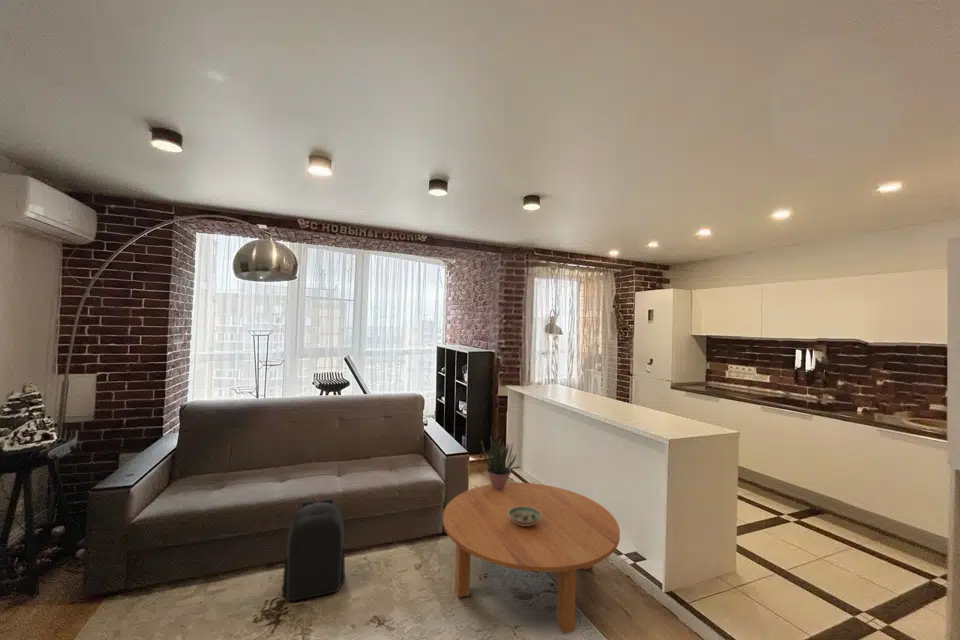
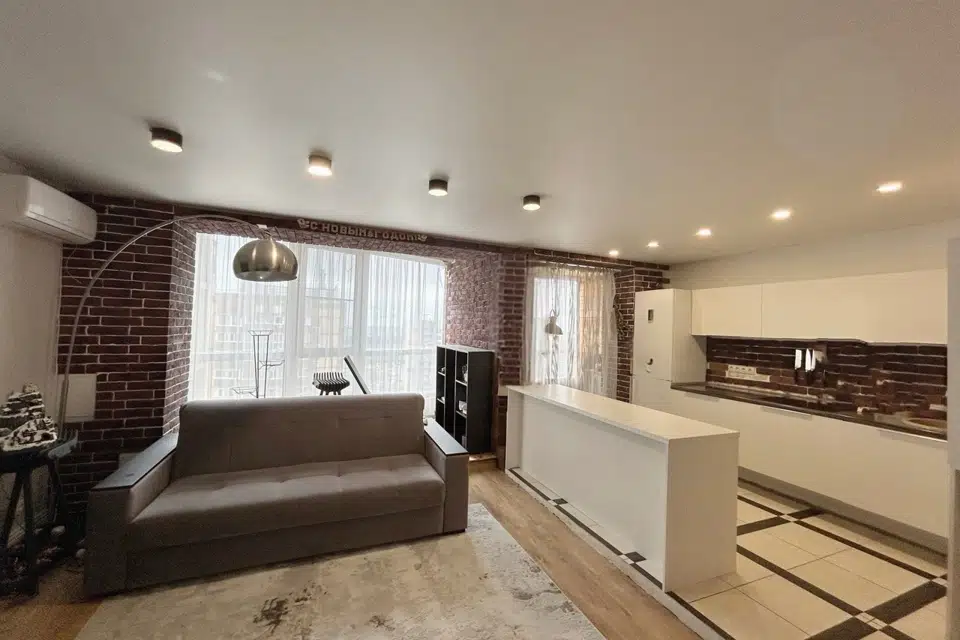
- potted plant [480,436,518,490]
- coffee table [442,482,621,635]
- decorative bowl [508,506,541,526]
- backpack [281,498,346,602]
